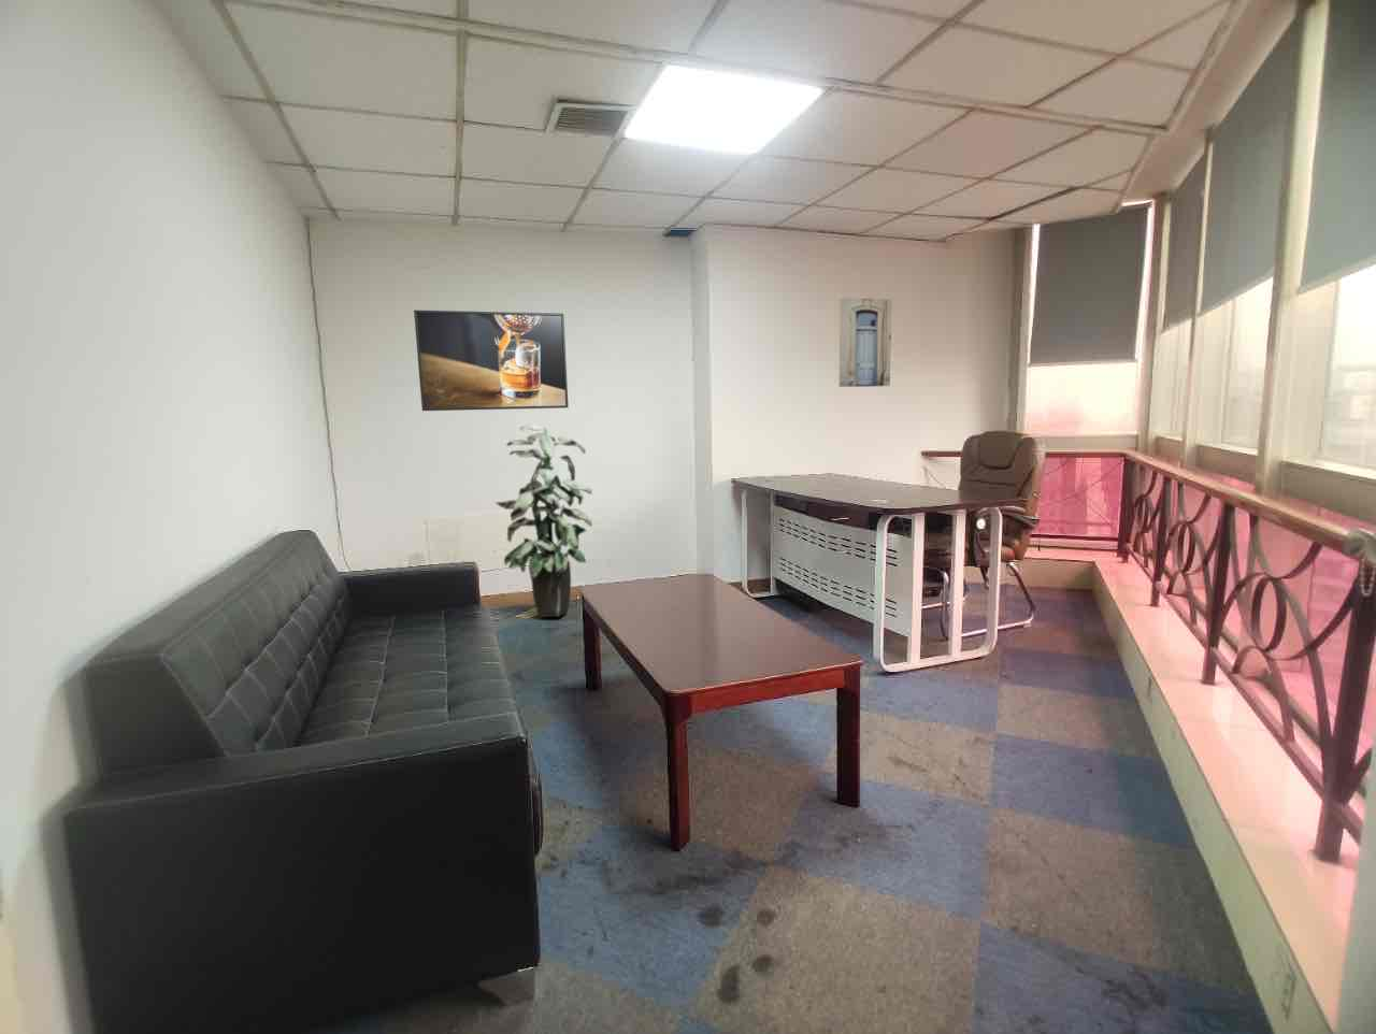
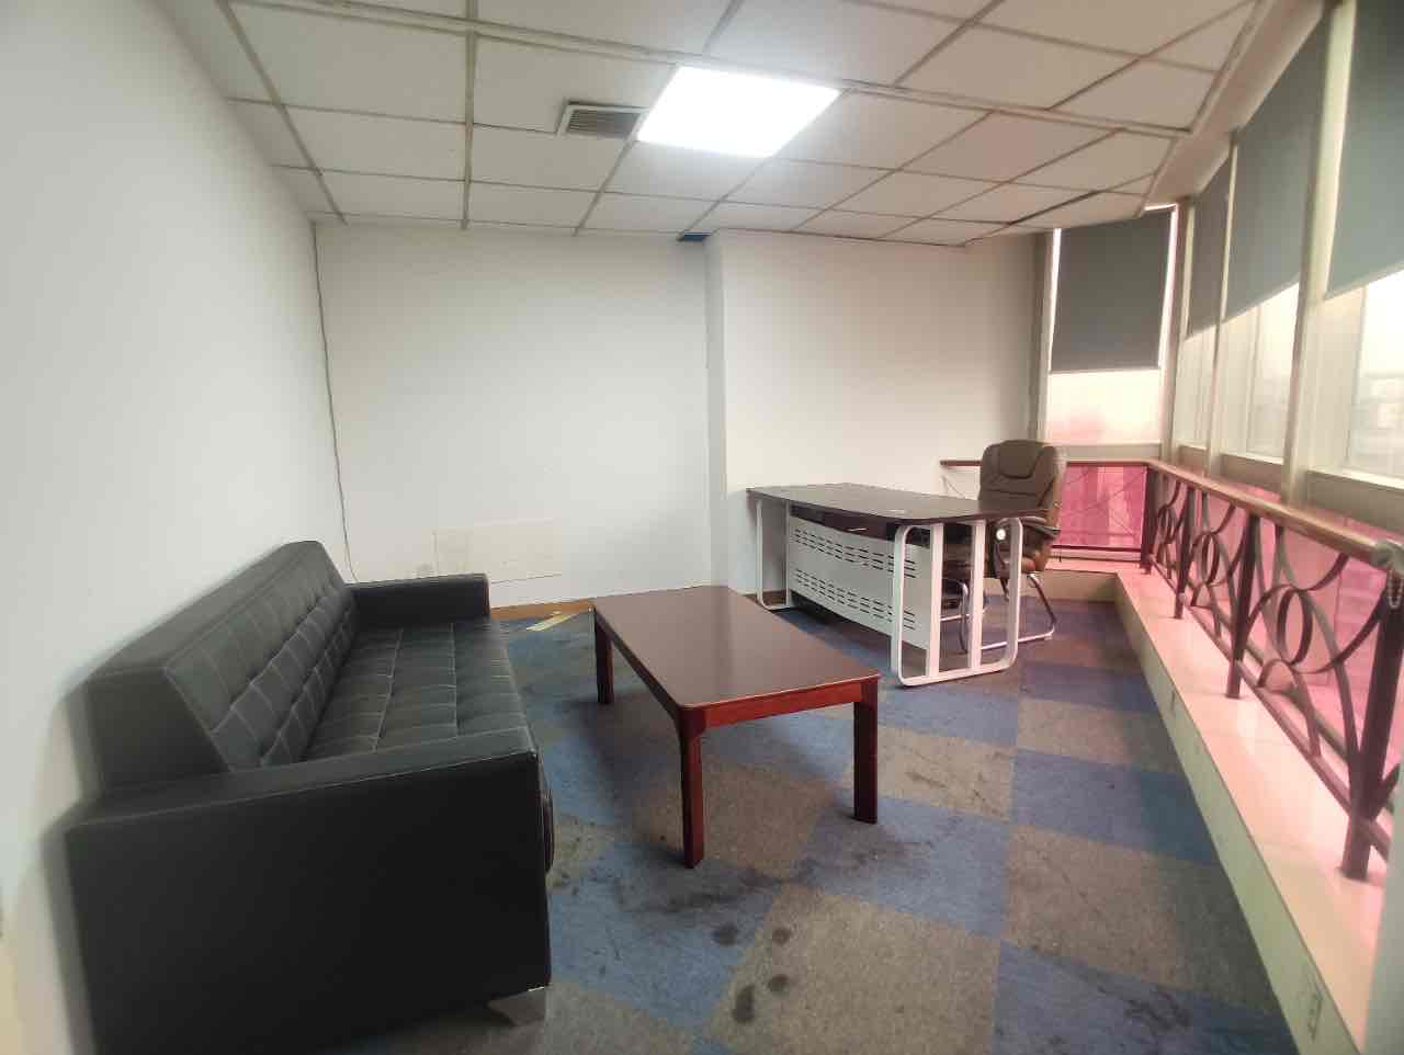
- indoor plant [494,424,593,618]
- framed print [413,310,570,412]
- wall art [838,297,893,388]
